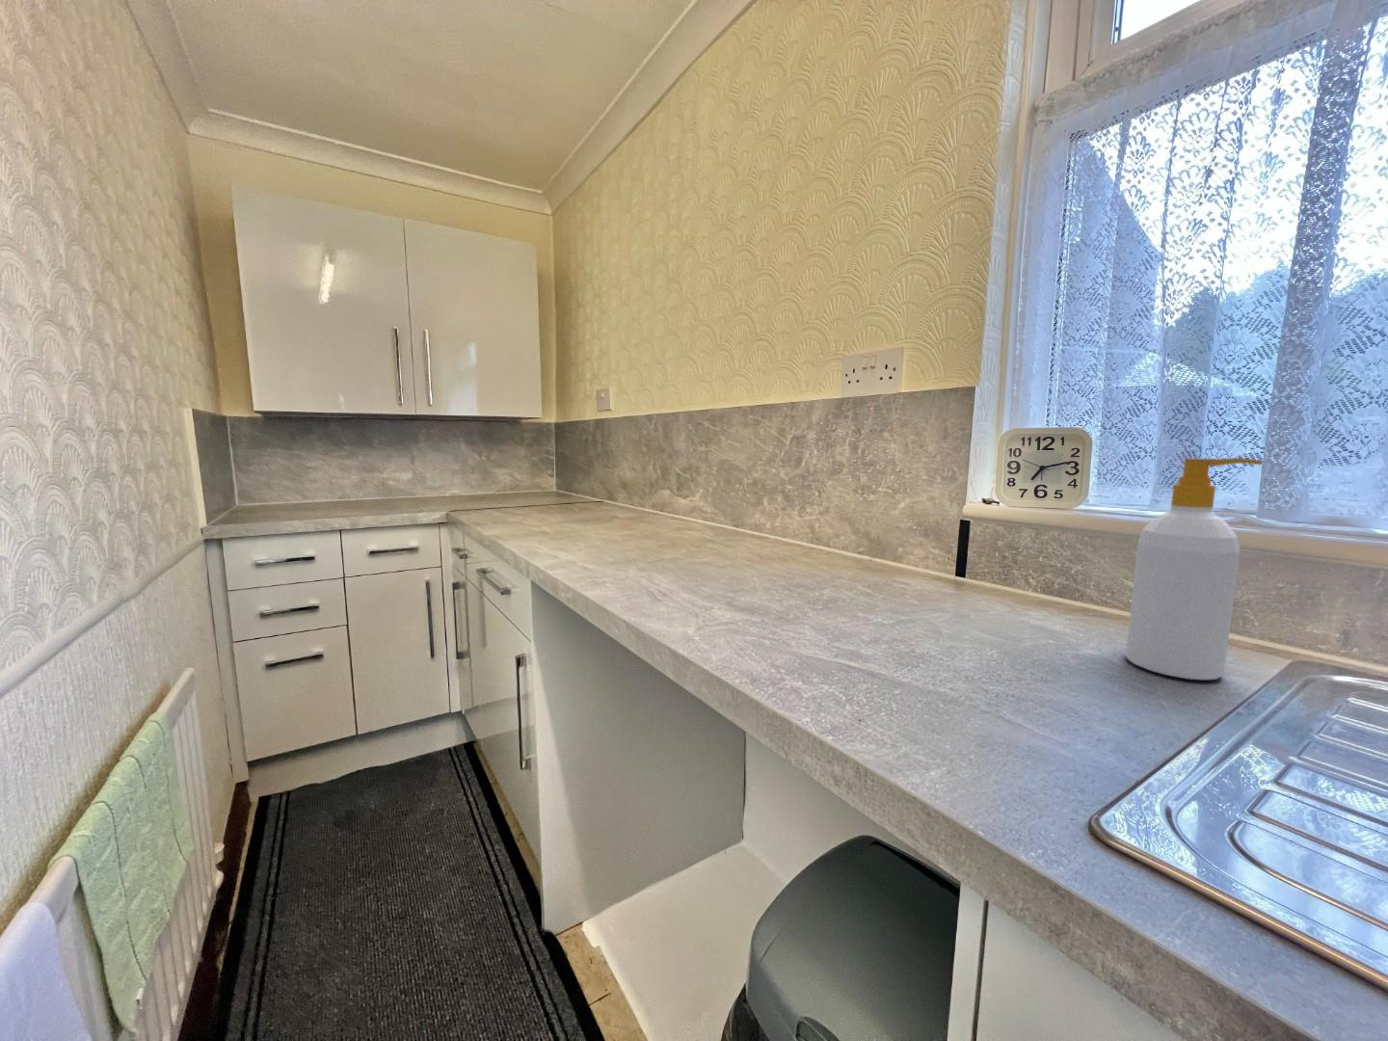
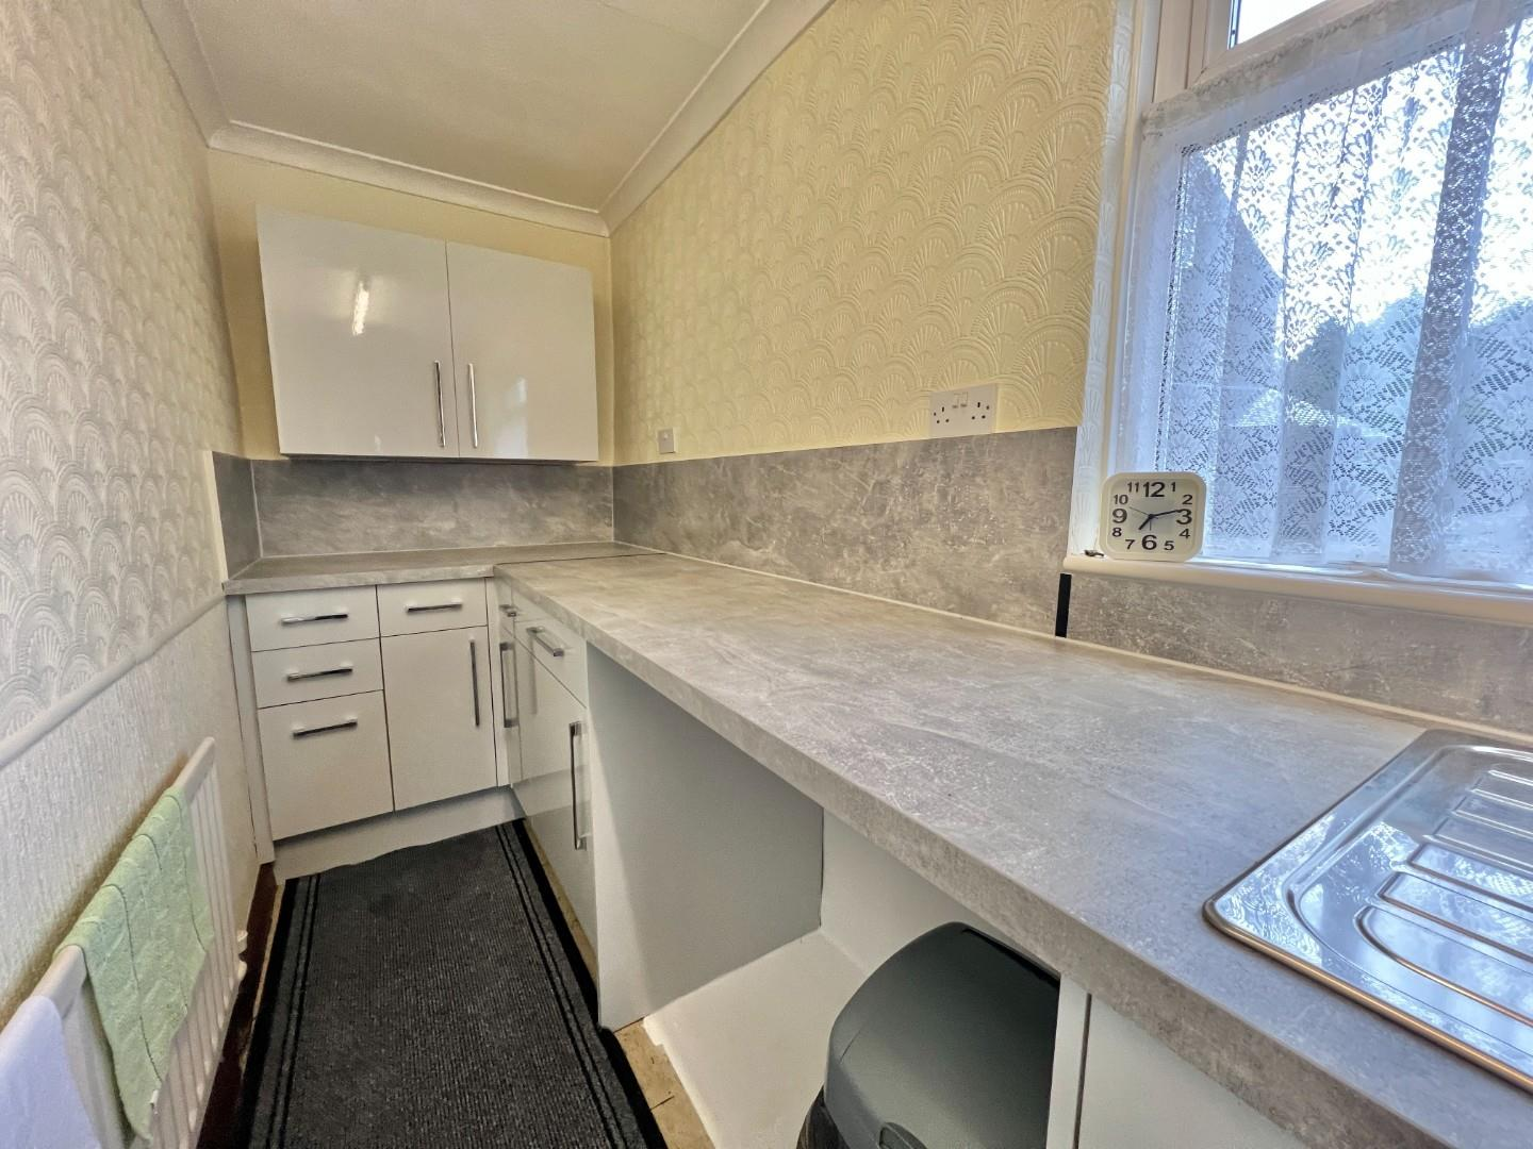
- soap bottle [1125,457,1263,680]
